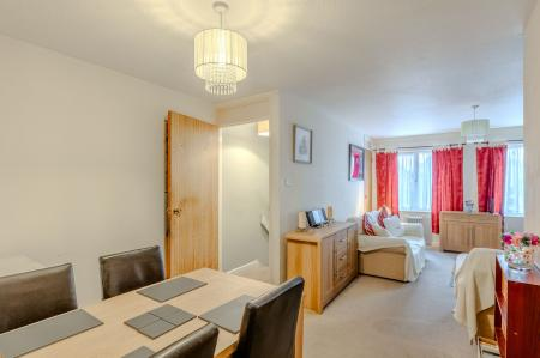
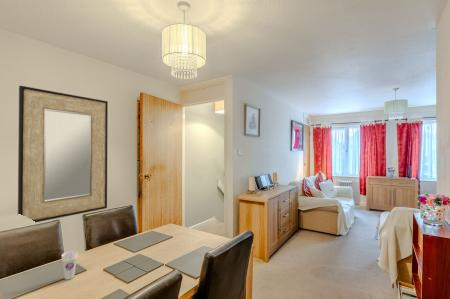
+ cup [61,250,79,281]
+ home mirror [17,85,109,223]
